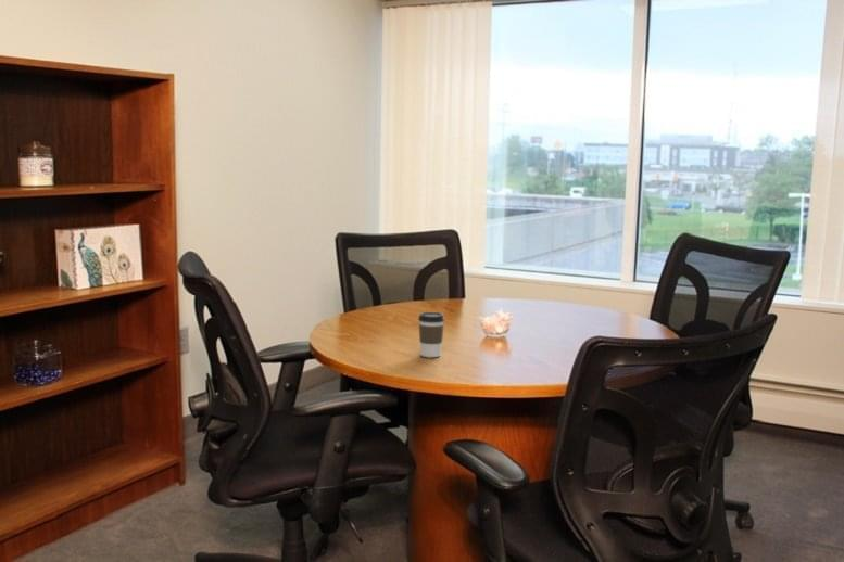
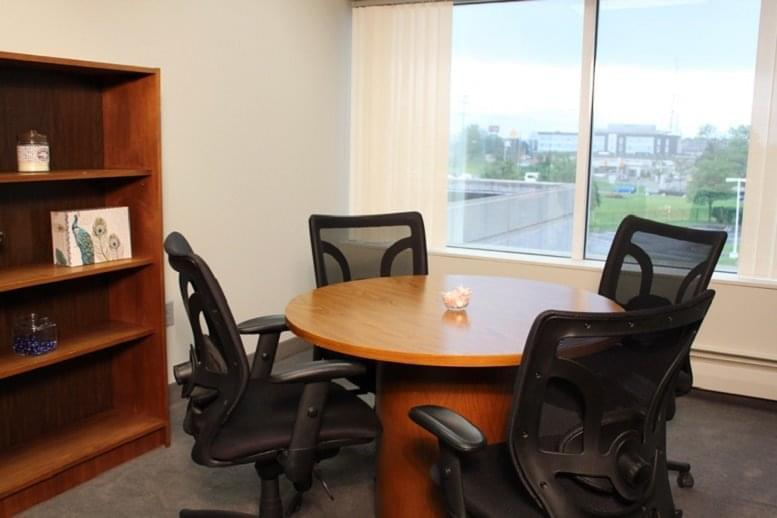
- coffee cup [417,311,445,358]
